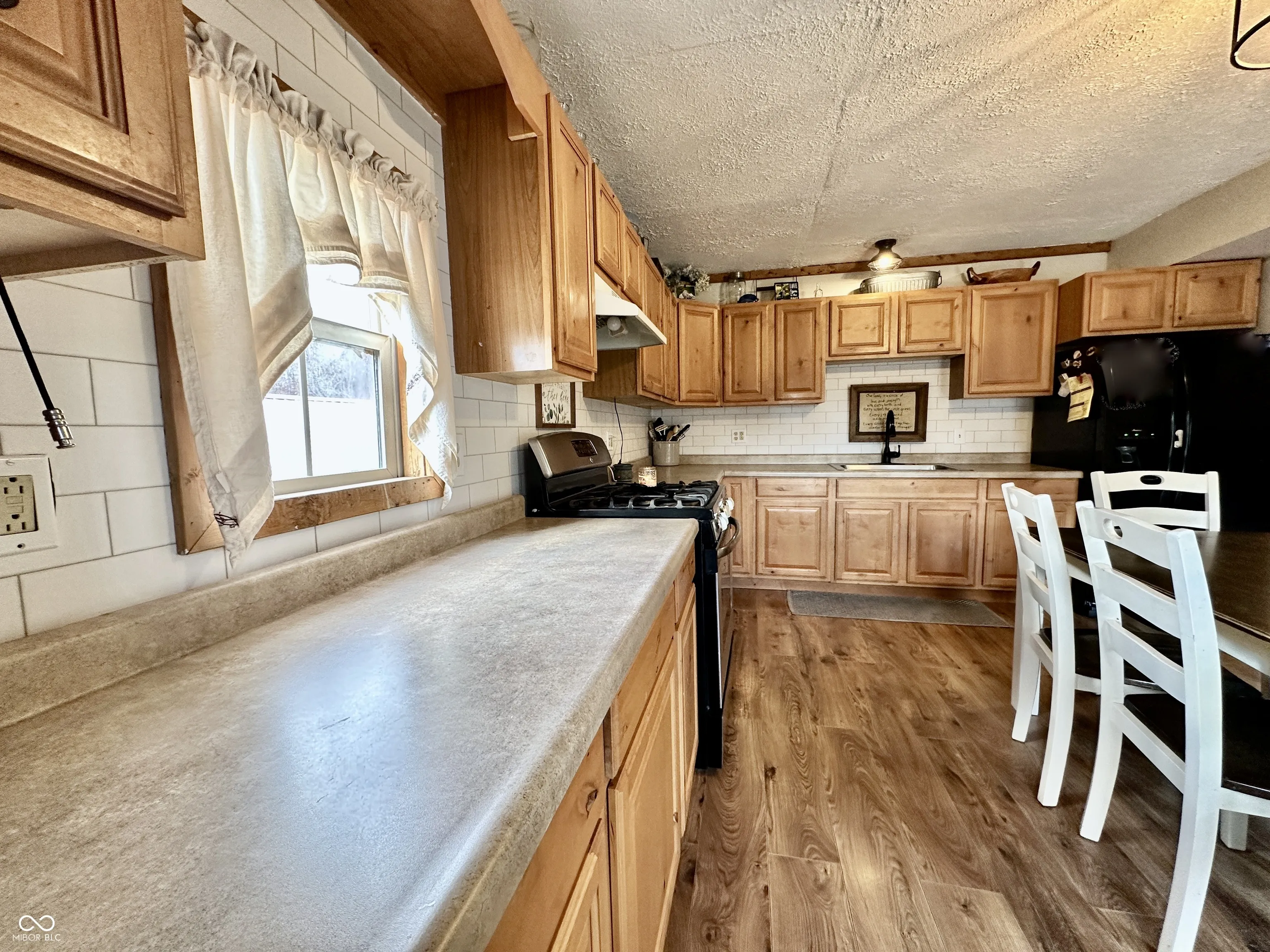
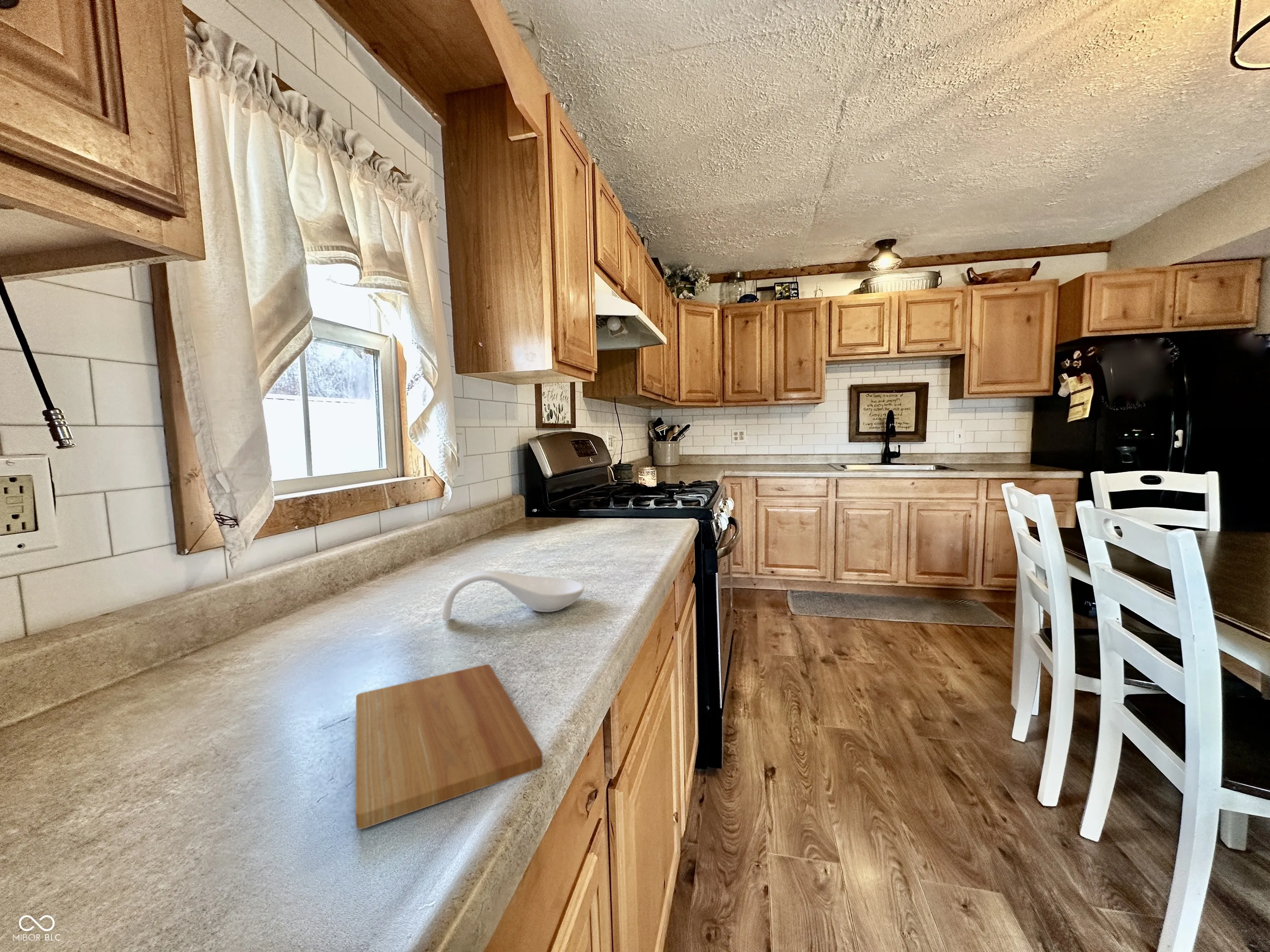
+ spoon rest [442,570,585,621]
+ cutting board [355,664,543,830]
